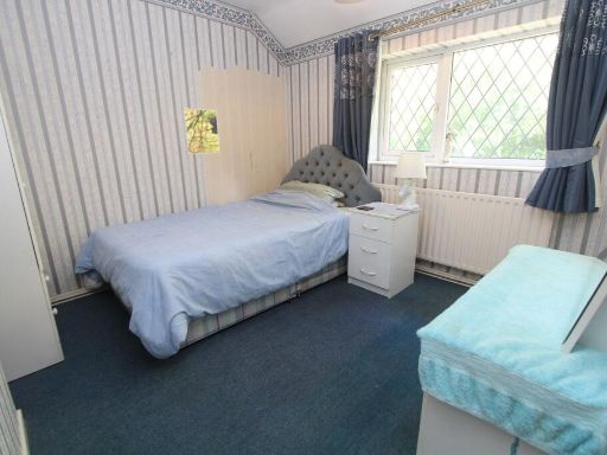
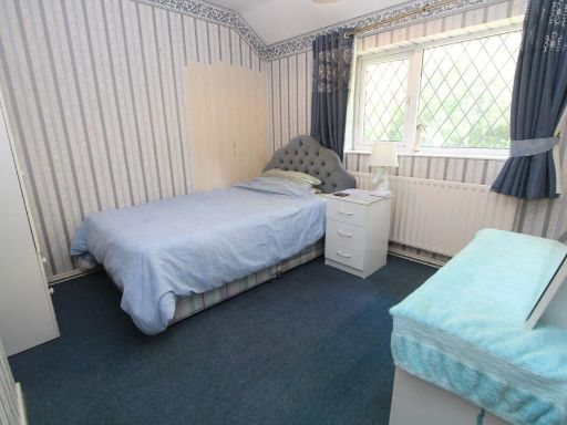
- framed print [181,108,221,155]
